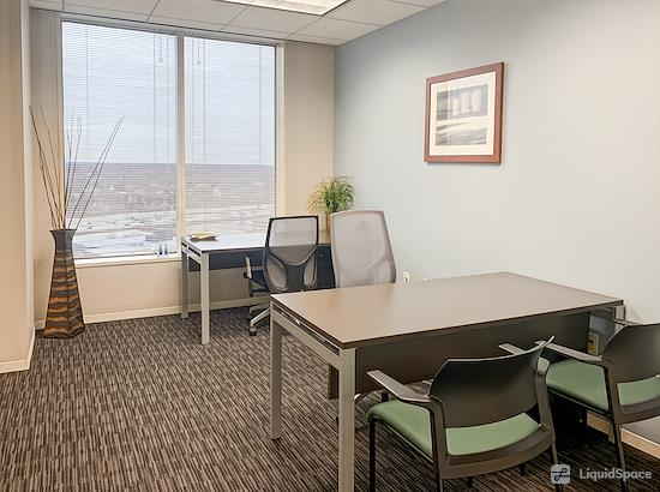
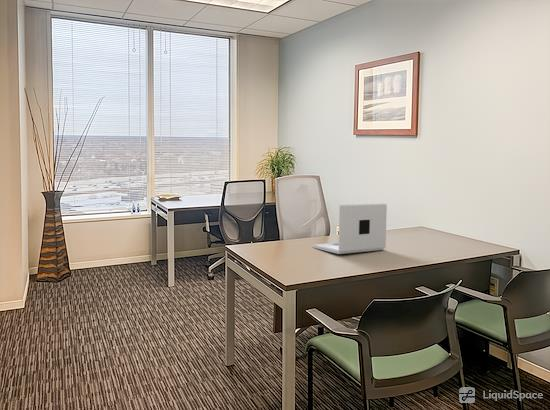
+ laptop [311,203,388,255]
